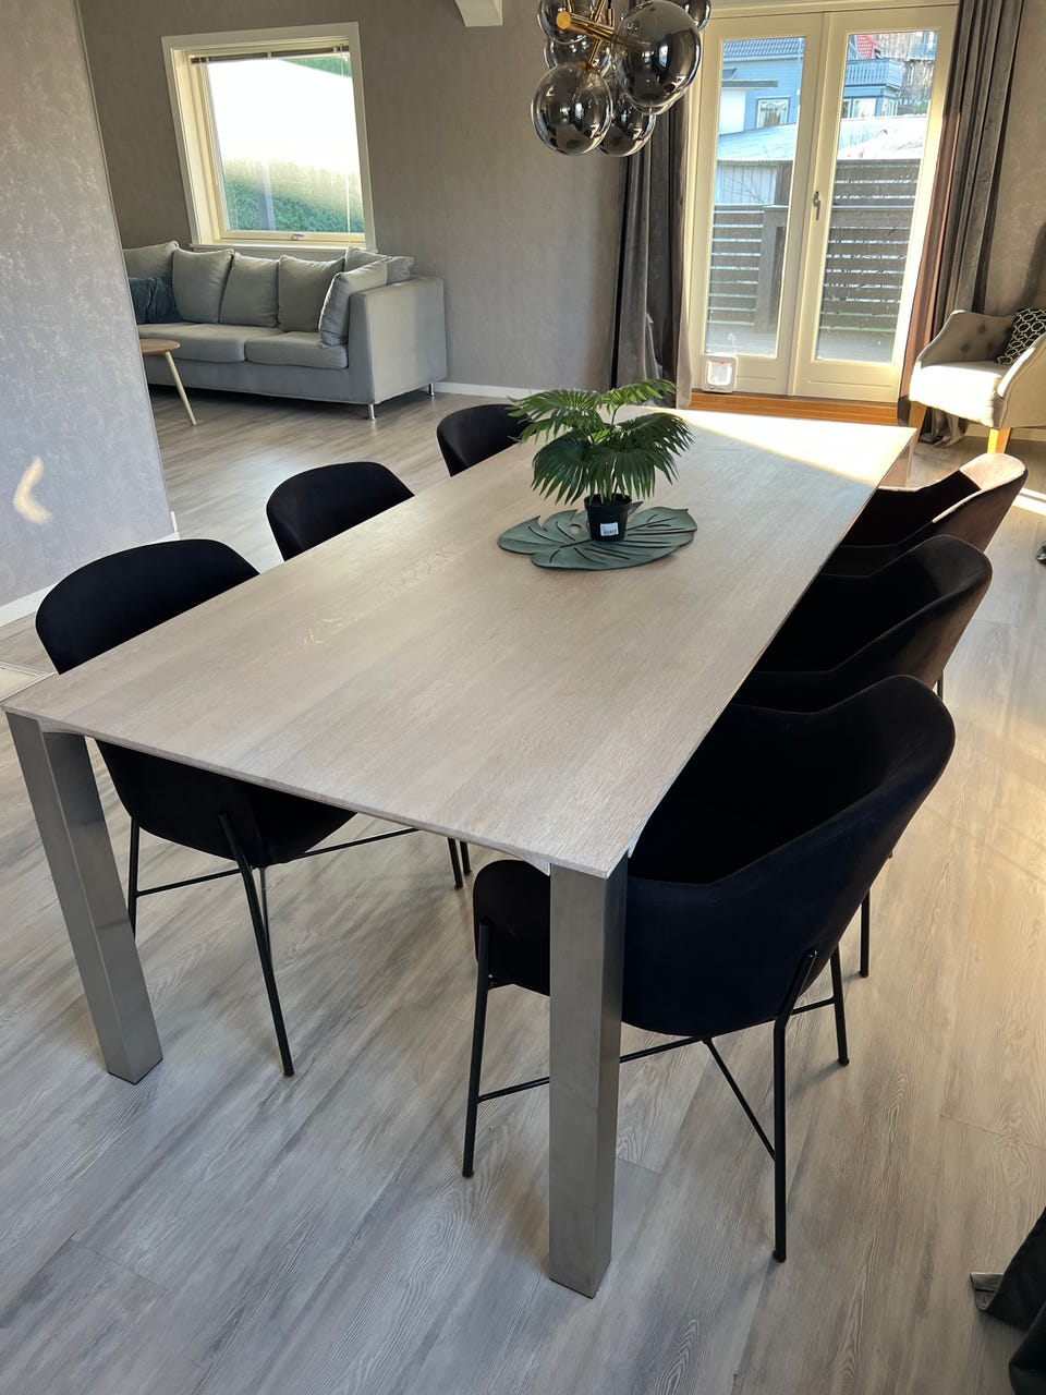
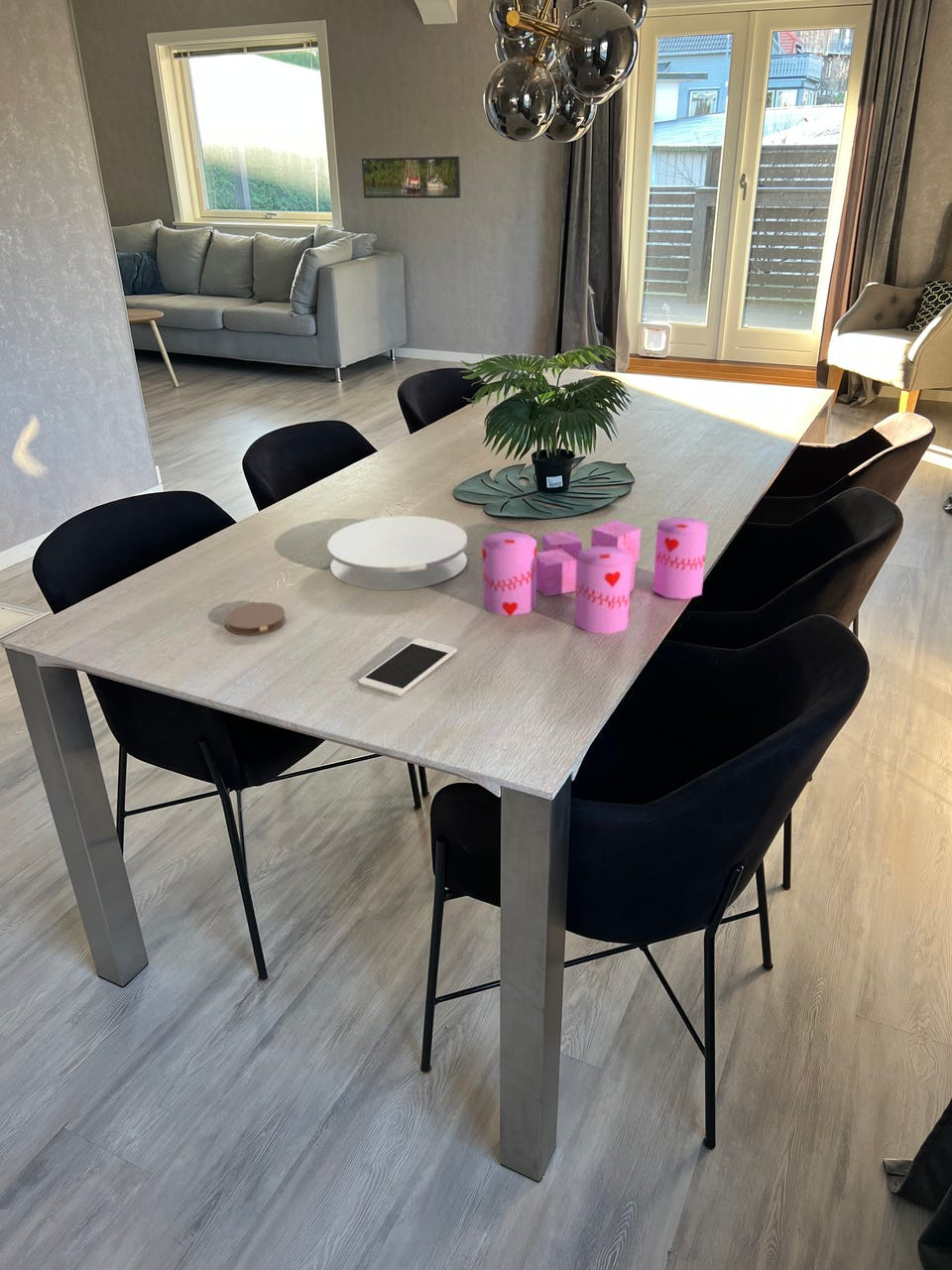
+ cell phone [357,637,458,698]
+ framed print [361,155,461,199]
+ plate [327,515,468,591]
+ coaster [224,601,287,637]
+ candle [481,516,709,635]
